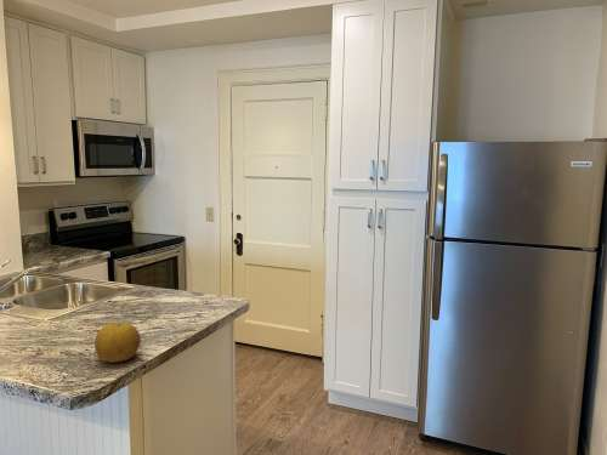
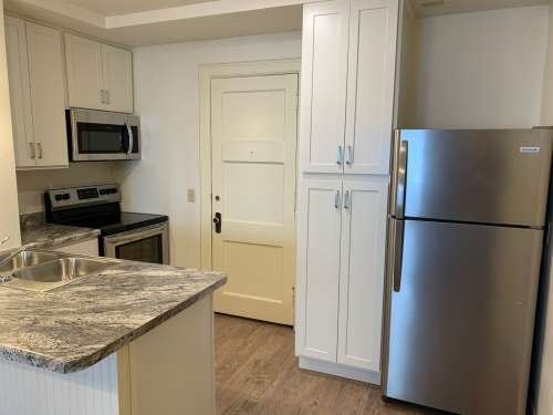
- fruit [93,320,142,363]
